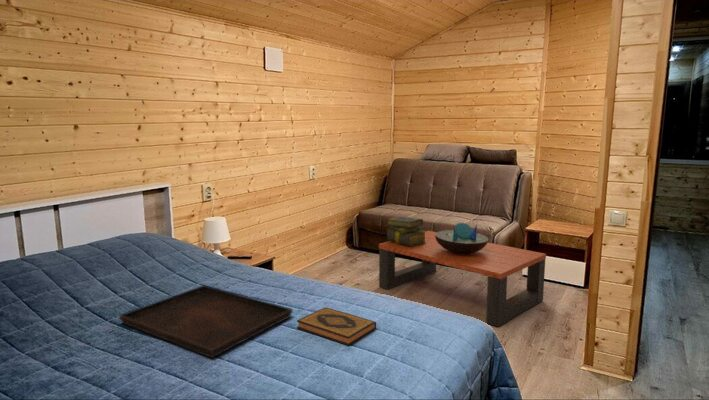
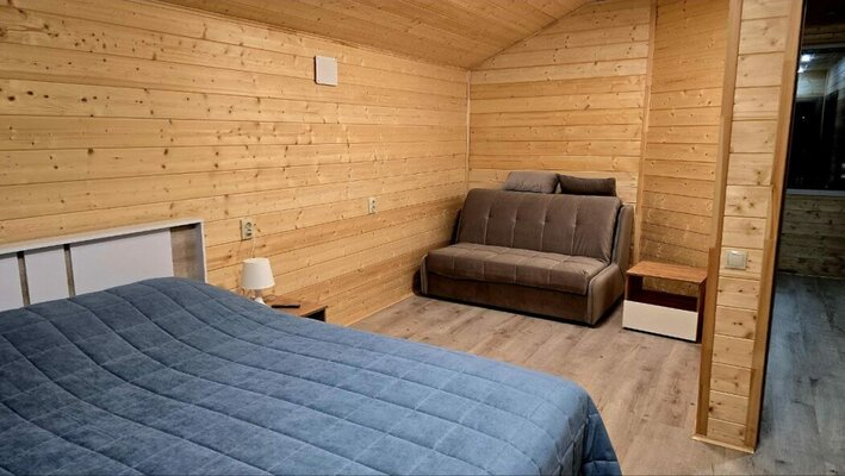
- serving tray [118,284,294,359]
- decorative bowl [435,221,489,254]
- hardback book [296,306,377,346]
- stack of books [386,216,427,247]
- coffee table [378,230,547,328]
